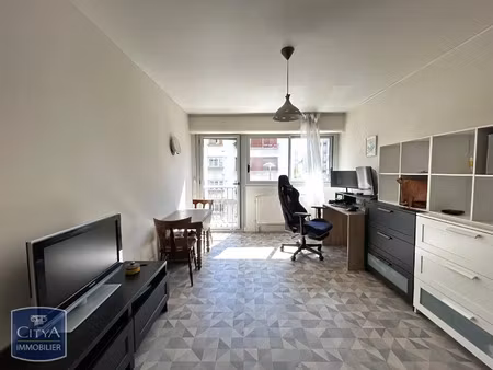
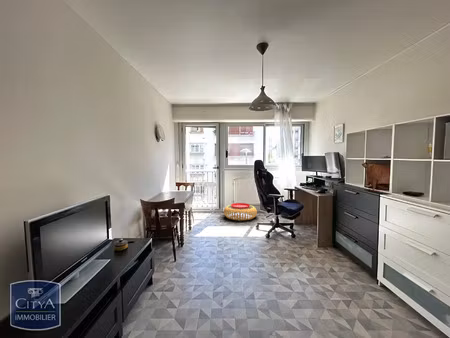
+ pouf [223,202,258,221]
